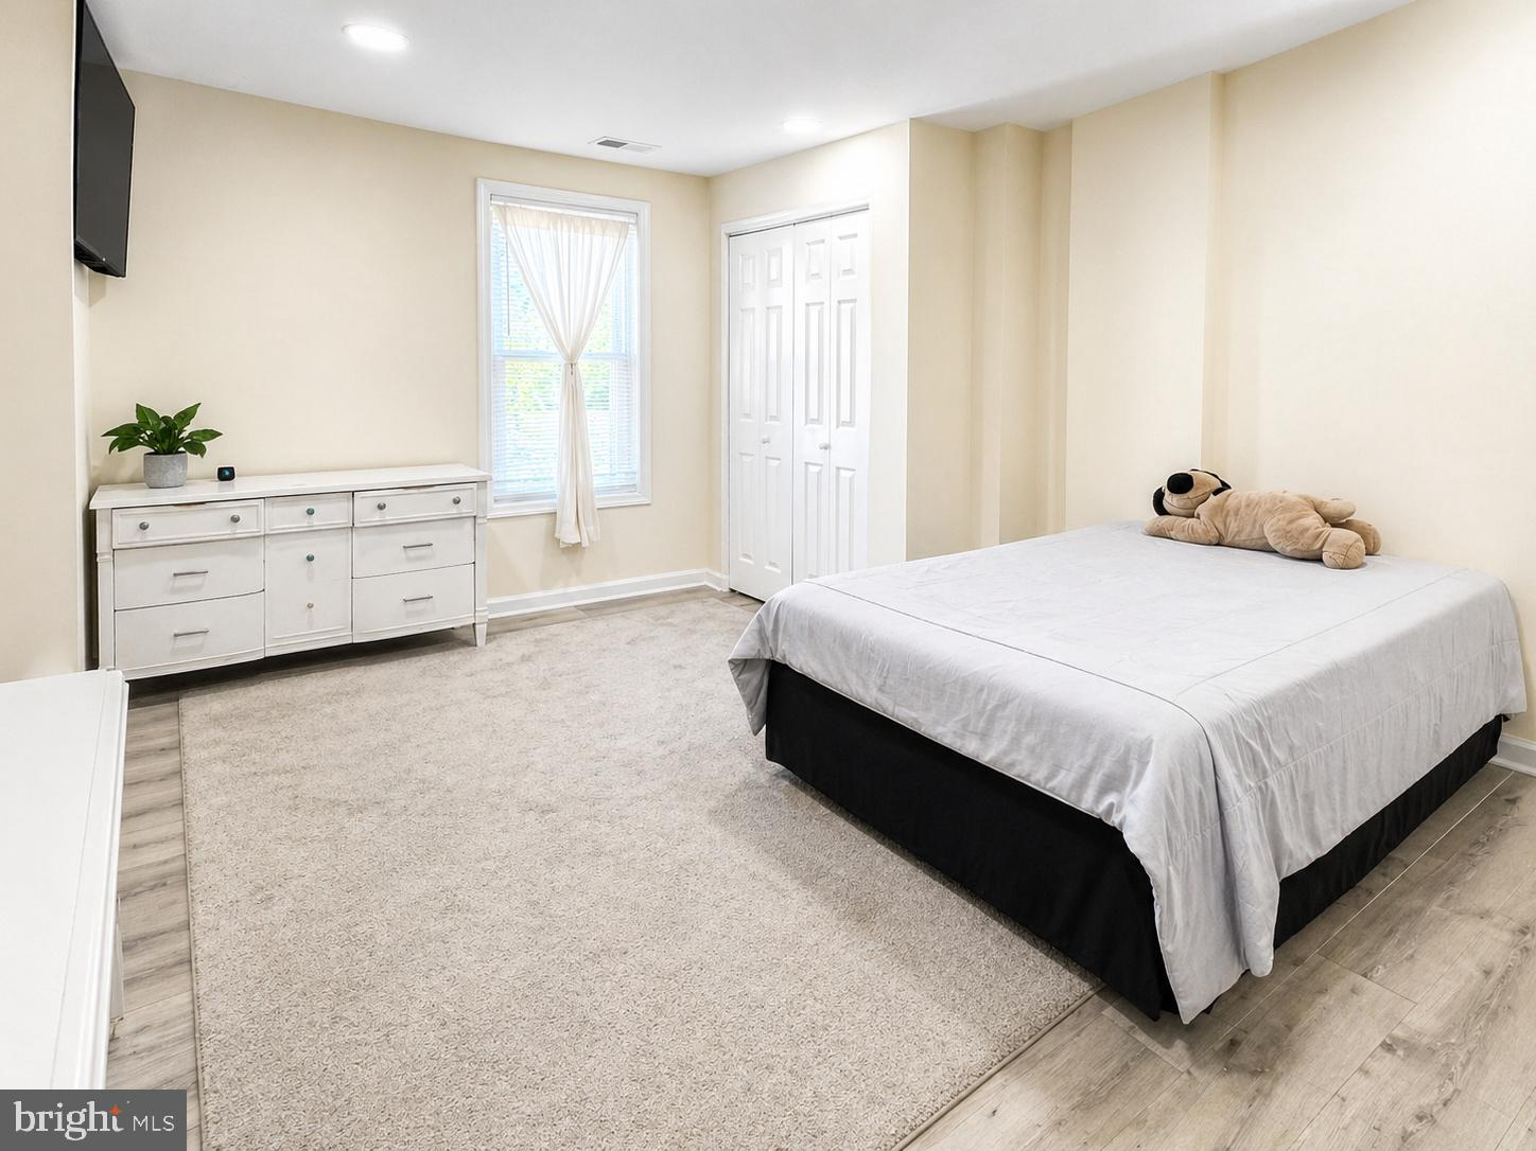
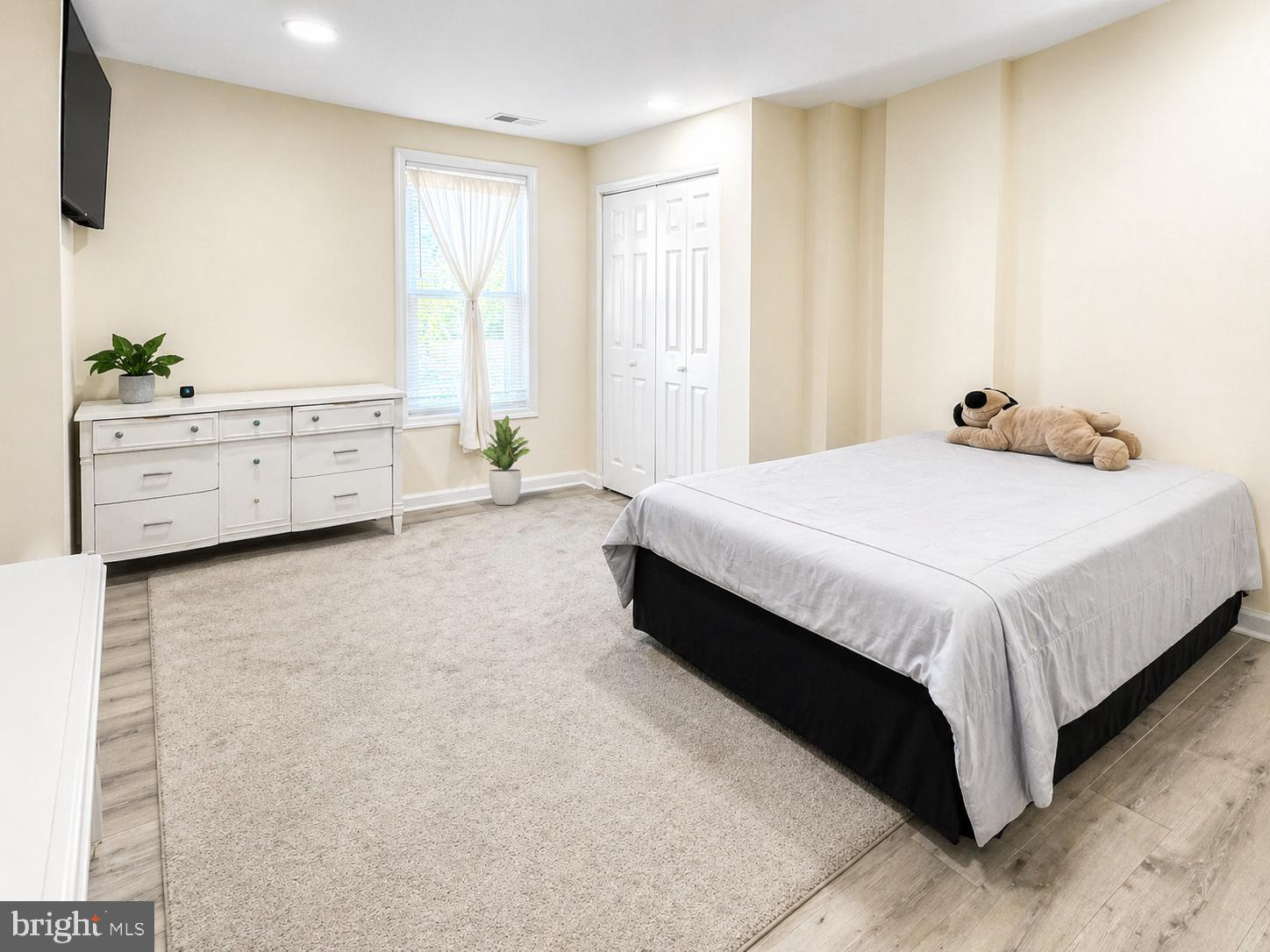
+ potted plant [474,415,531,506]
